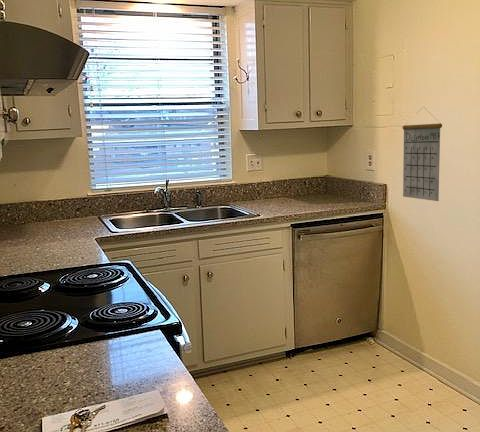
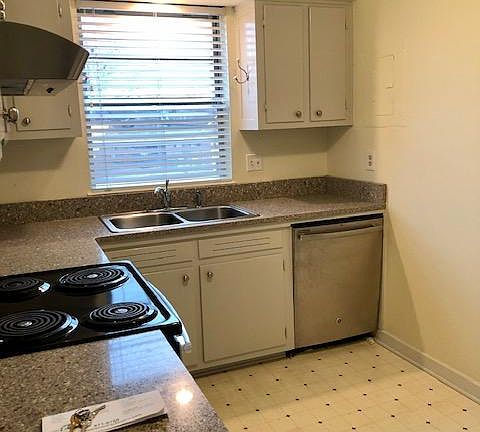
- calendar [402,106,443,202]
